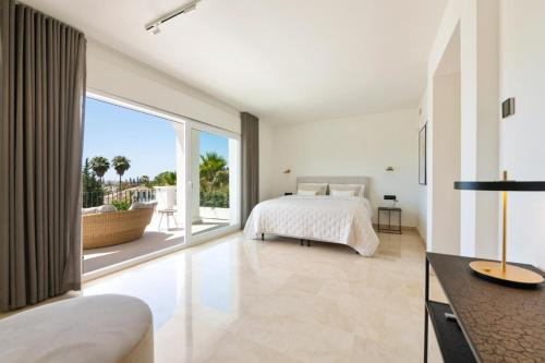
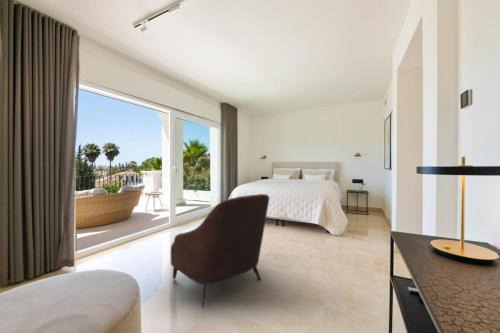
+ armchair [170,193,270,309]
